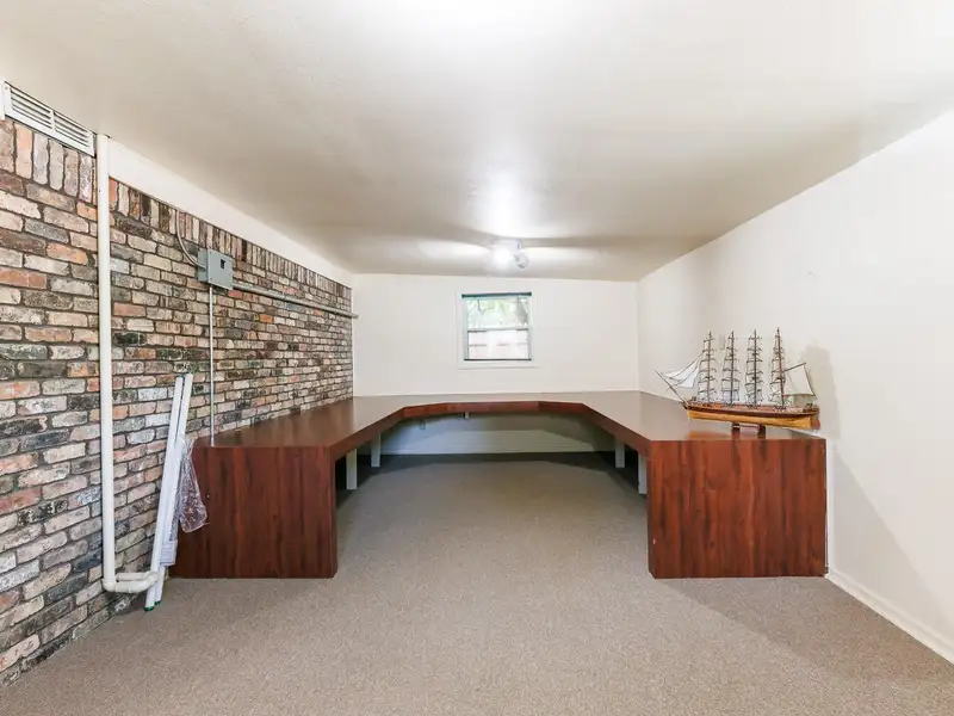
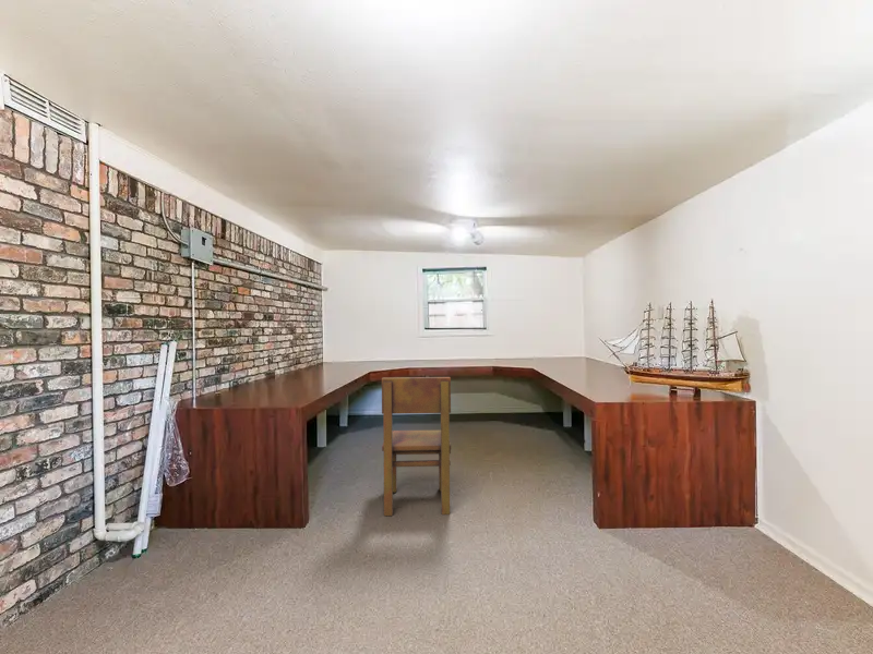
+ chair [381,376,452,517]
